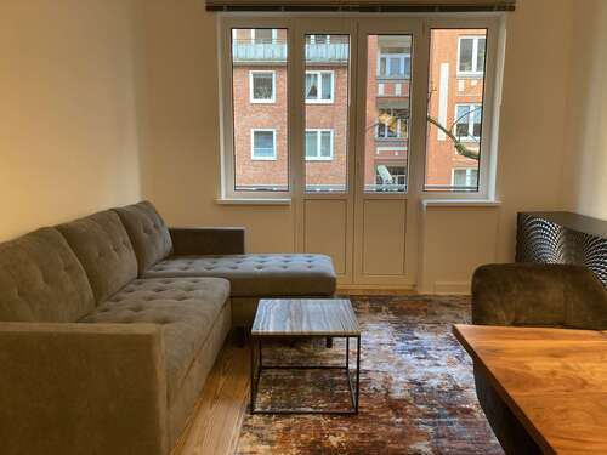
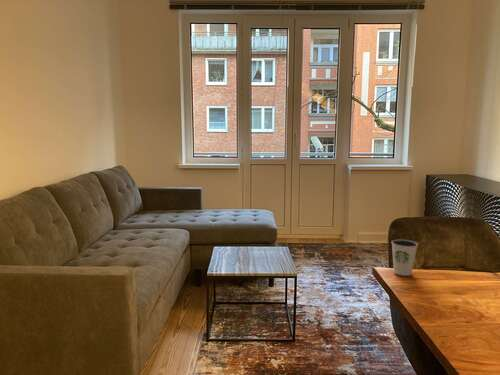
+ dixie cup [390,238,419,277]
